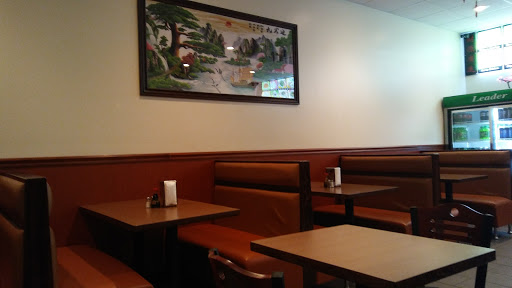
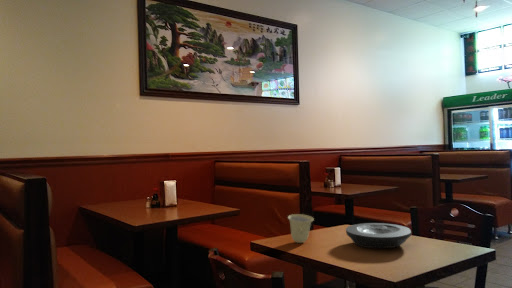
+ plate [345,222,412,249]
+ cup [287,213,315,244]
